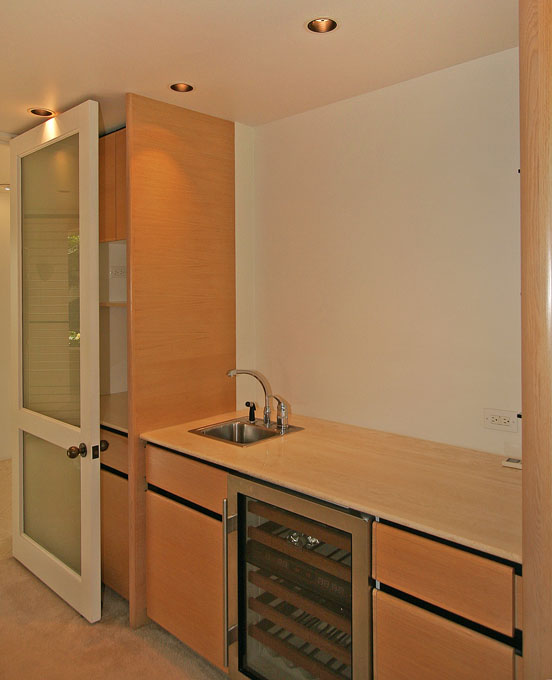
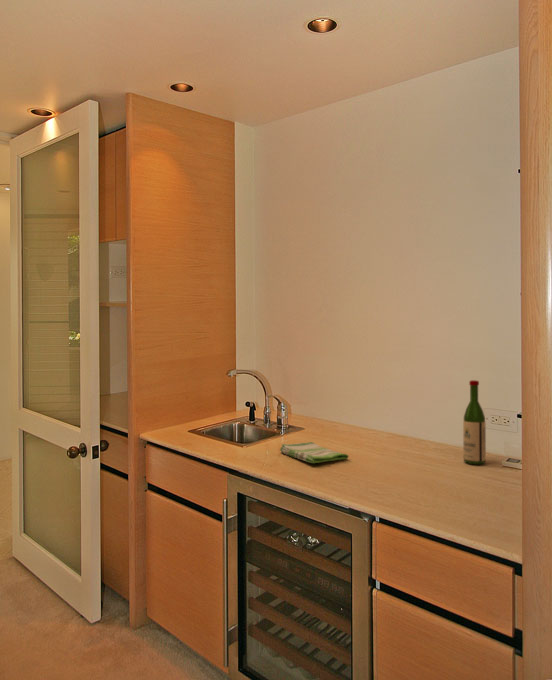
+ wine bottle [462,379,487,465]
+ dish towel [279,441,350,464]
